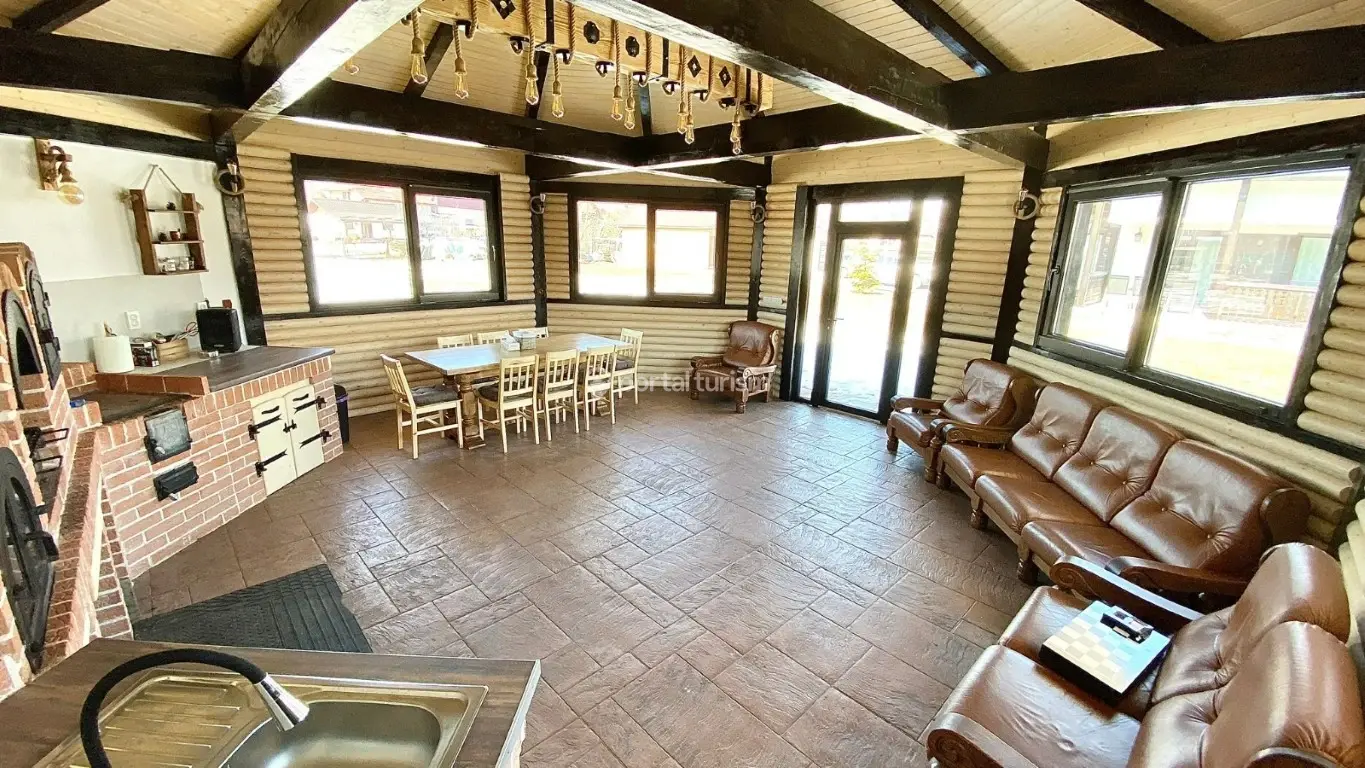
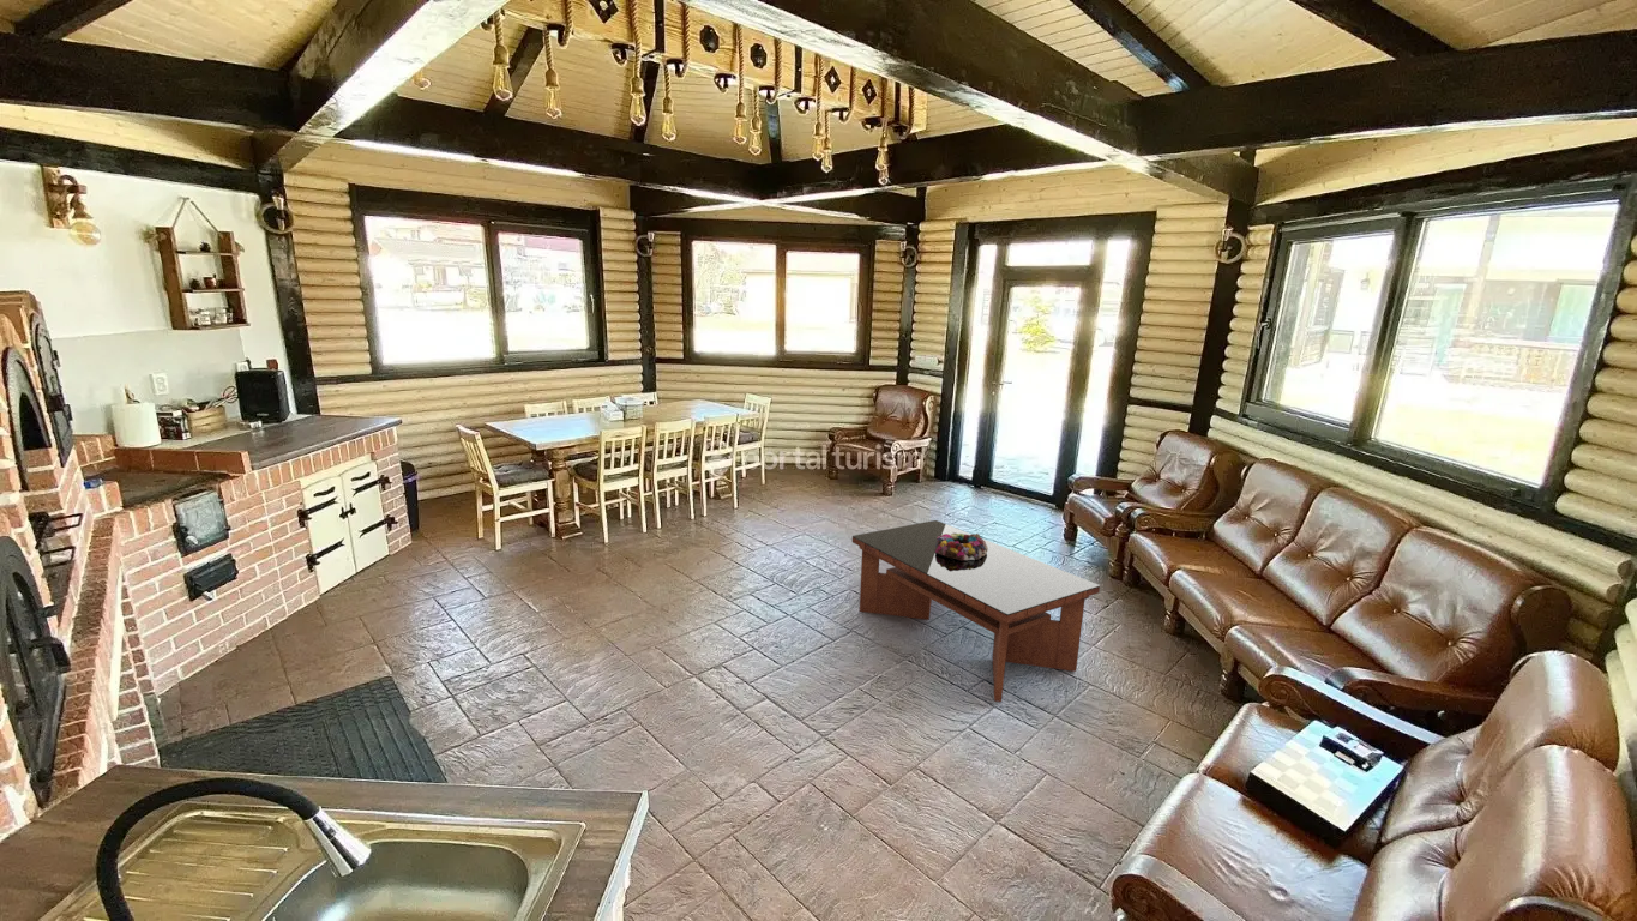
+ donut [935,532,988,560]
+ coffee table [851,519,1101,703]
